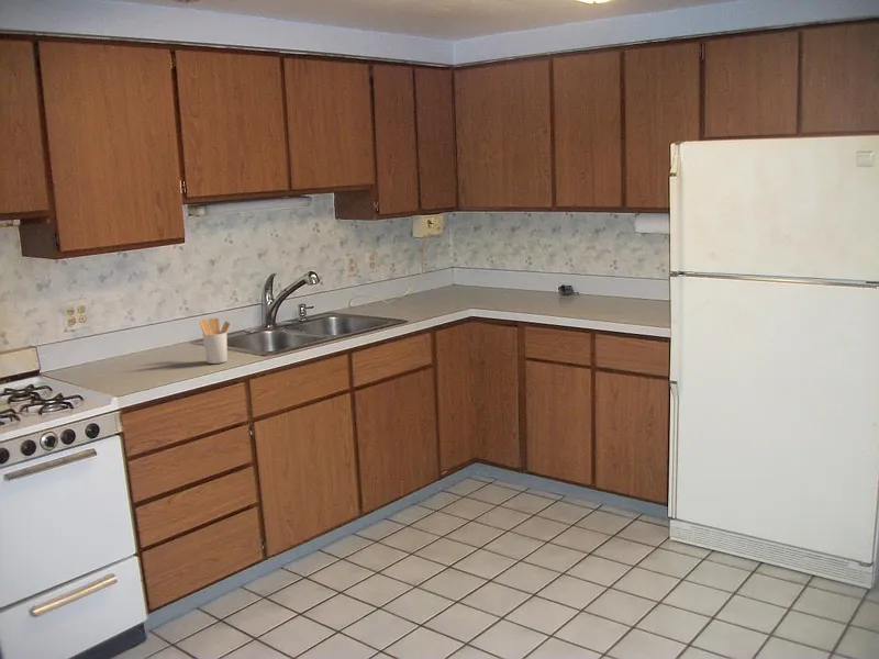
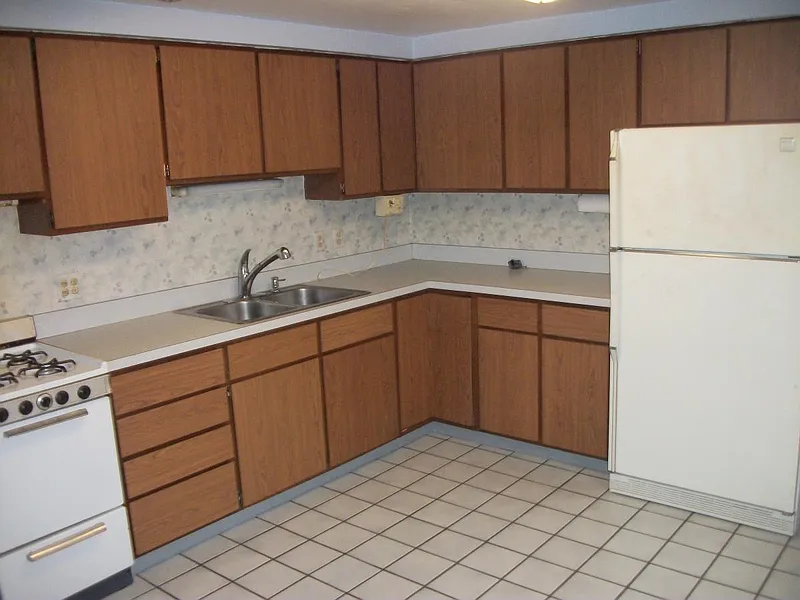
- utensil holder [199,317,231,365]
